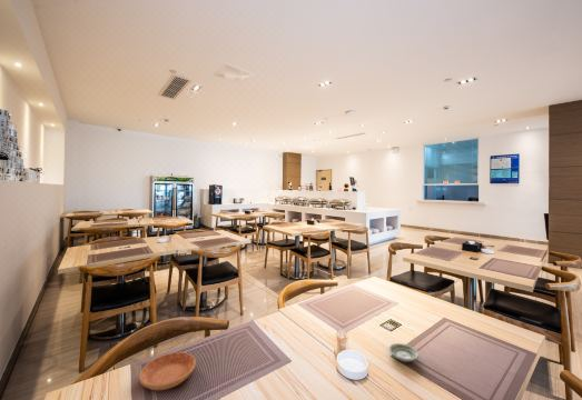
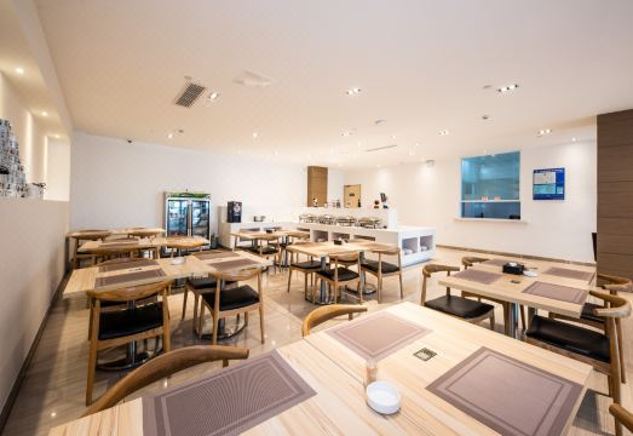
- saucer [138,351,197,391]
- saucer [388,342,420,363]
